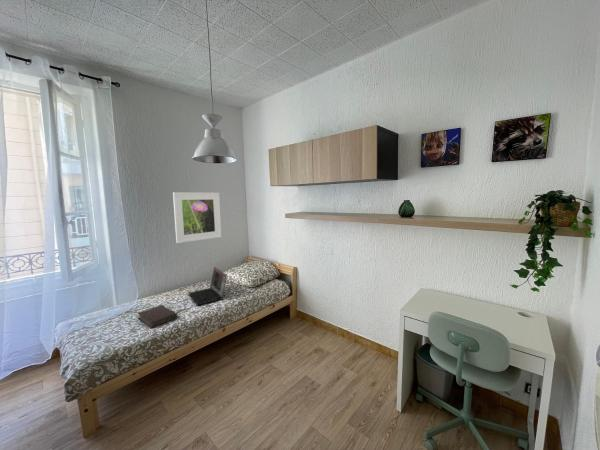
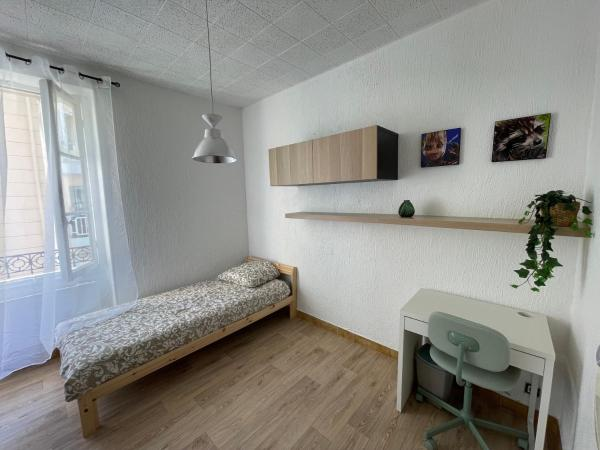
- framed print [172,191,222,244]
- book [137,304,178,329]
- laptop [187,266,228,306]
